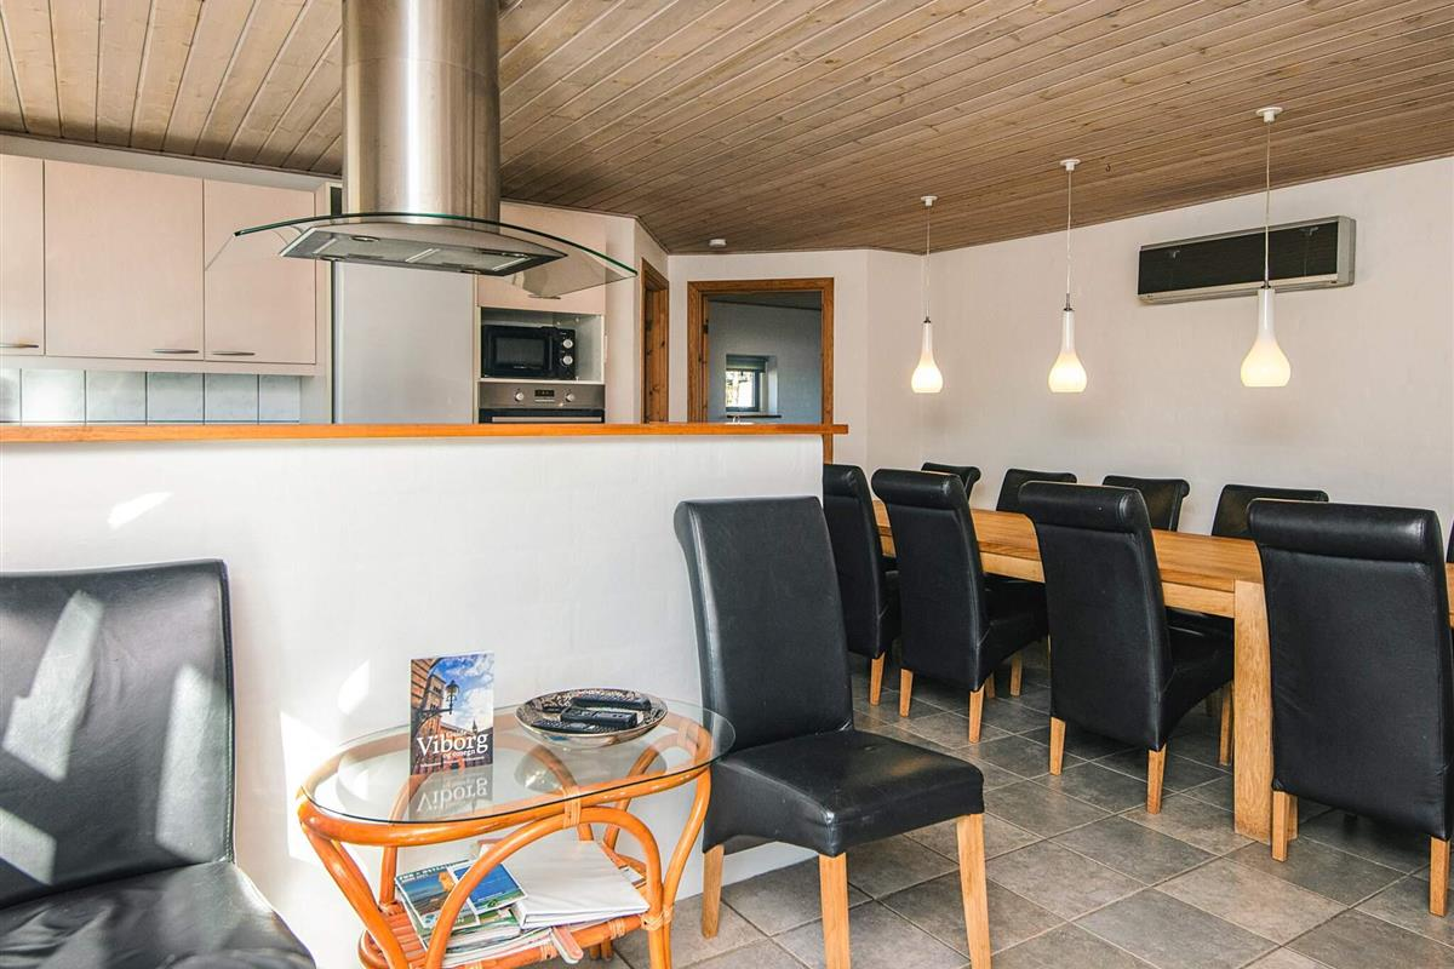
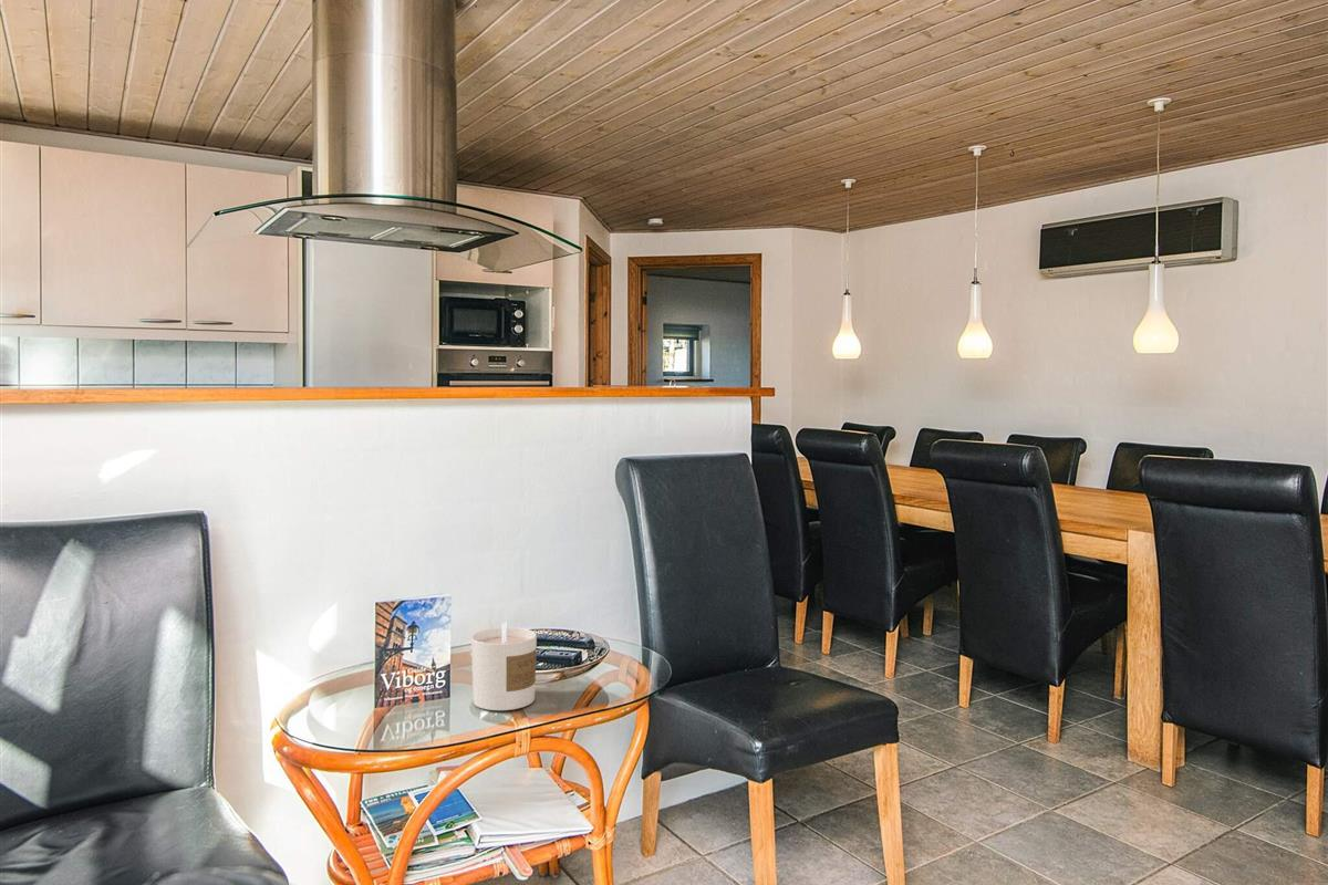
+ candle [470,621,538,711]
